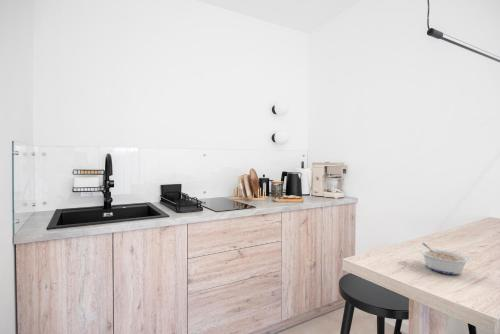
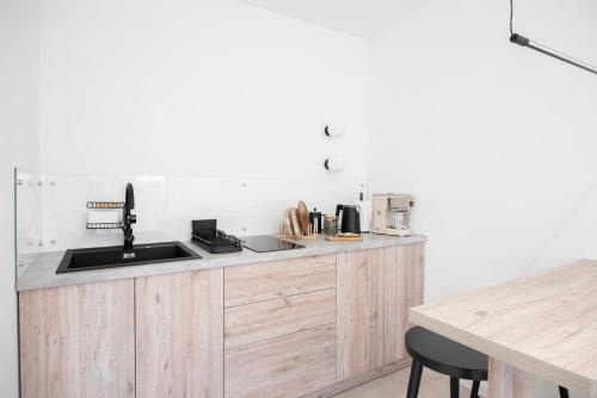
- legume [419,242,471,275]
